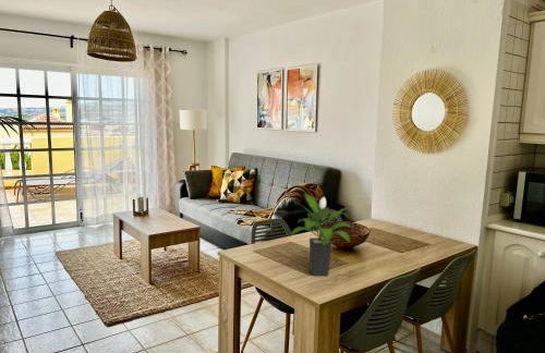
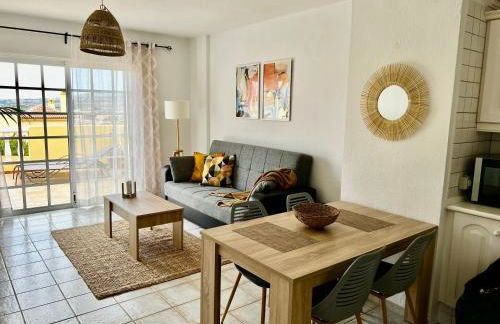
- potted plant [289,192,355,277]
